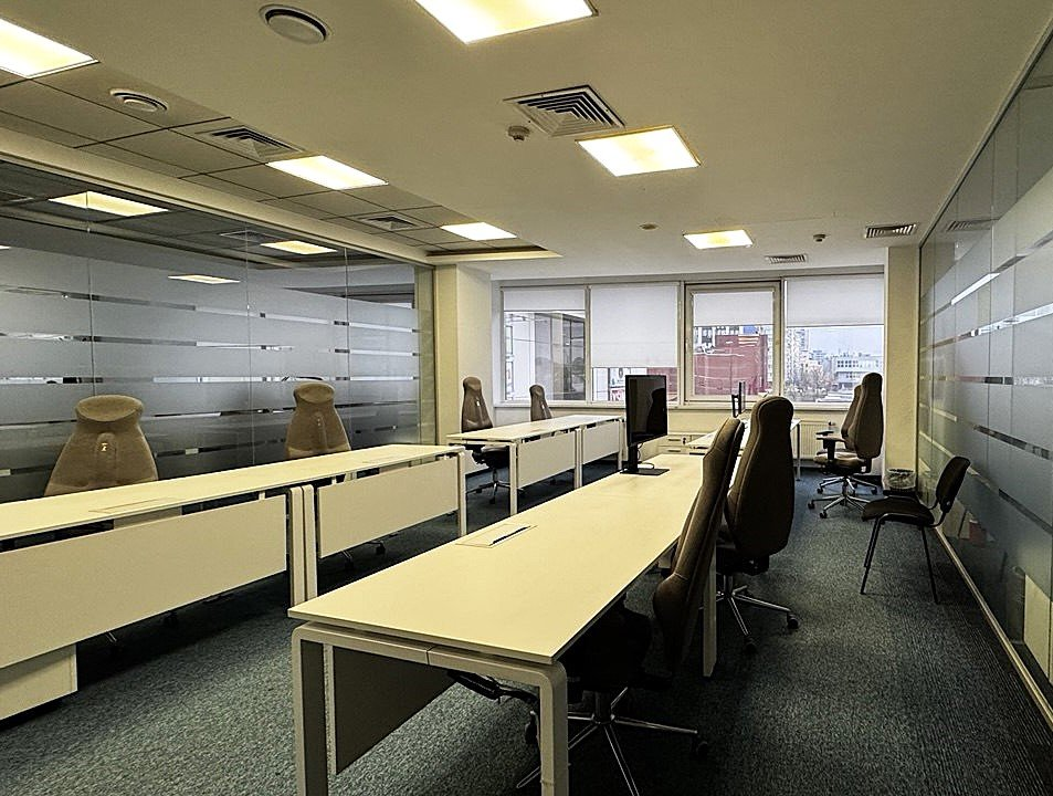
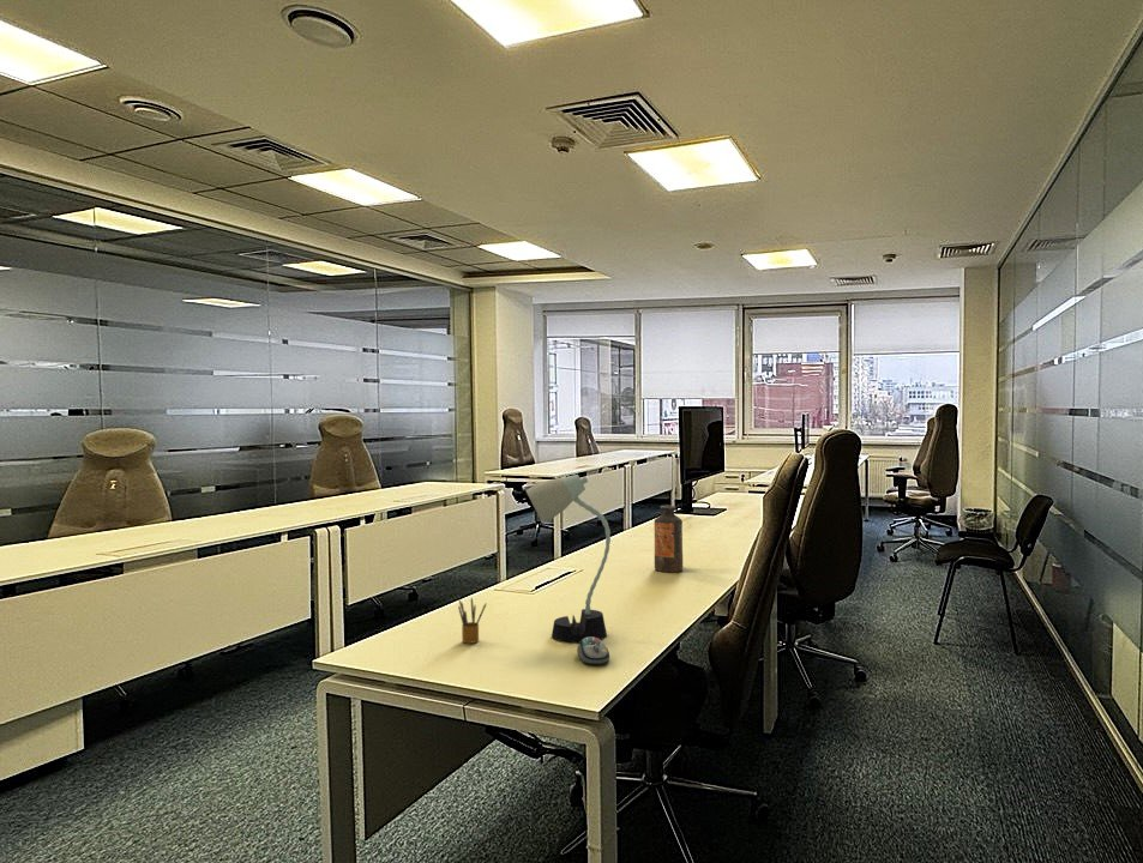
+ desk lamp [525,473,612,644]
+ bottle [654,503,684,573]
+ computer mouse [577,636,610,665]
+ pencil box [457,597,487,645]
